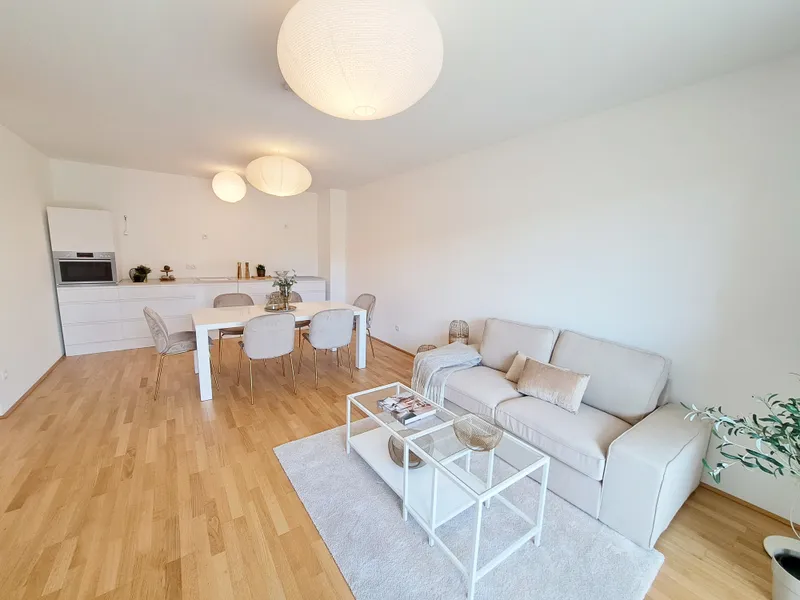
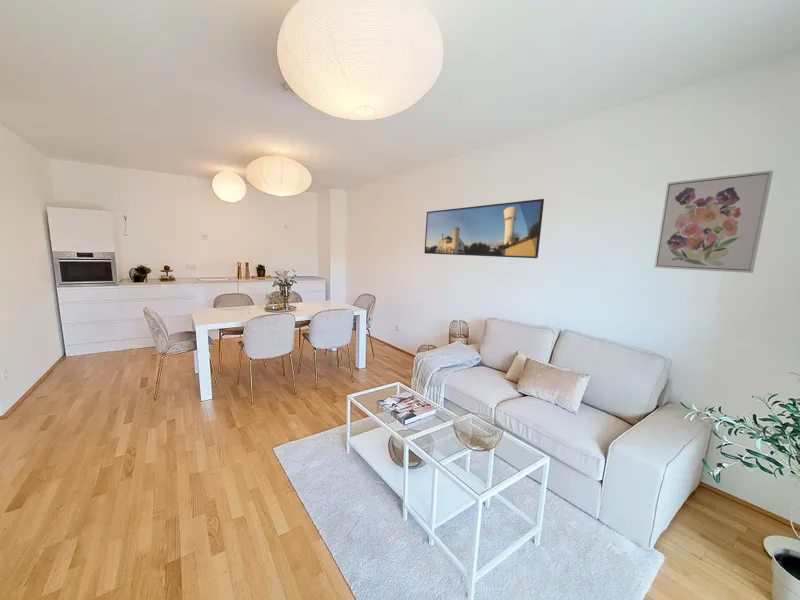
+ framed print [423,198,545,259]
+ wall art [653,170,774,274]
